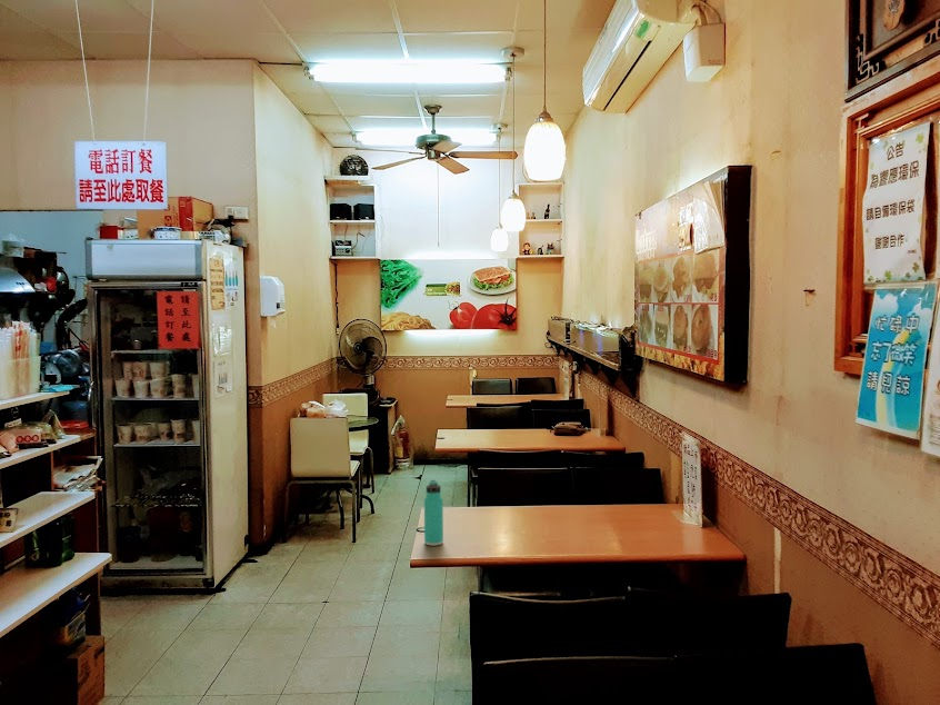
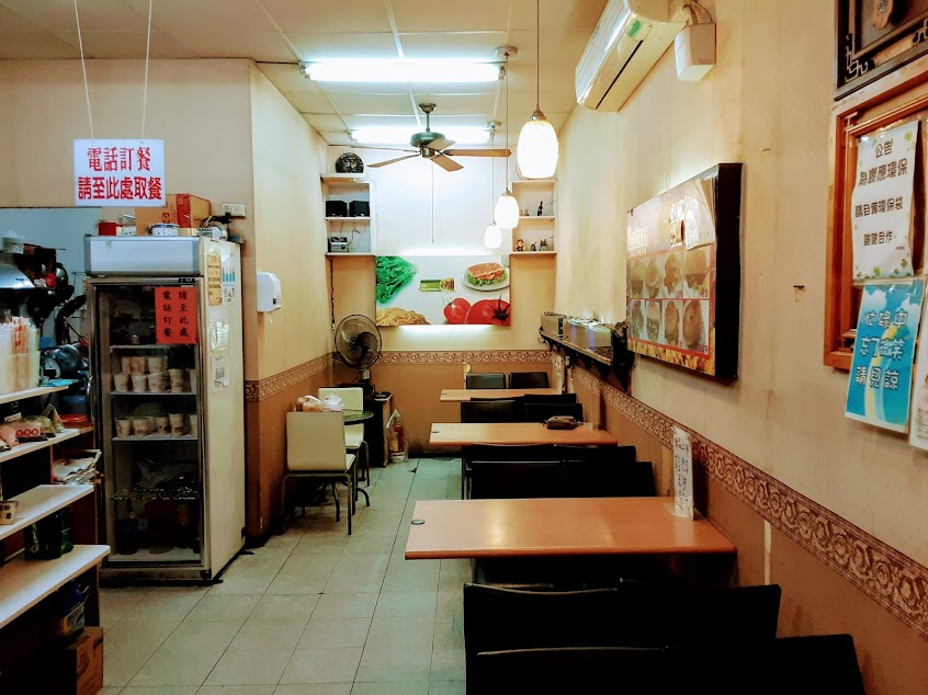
- thermos bottle [423,479,444,547]
